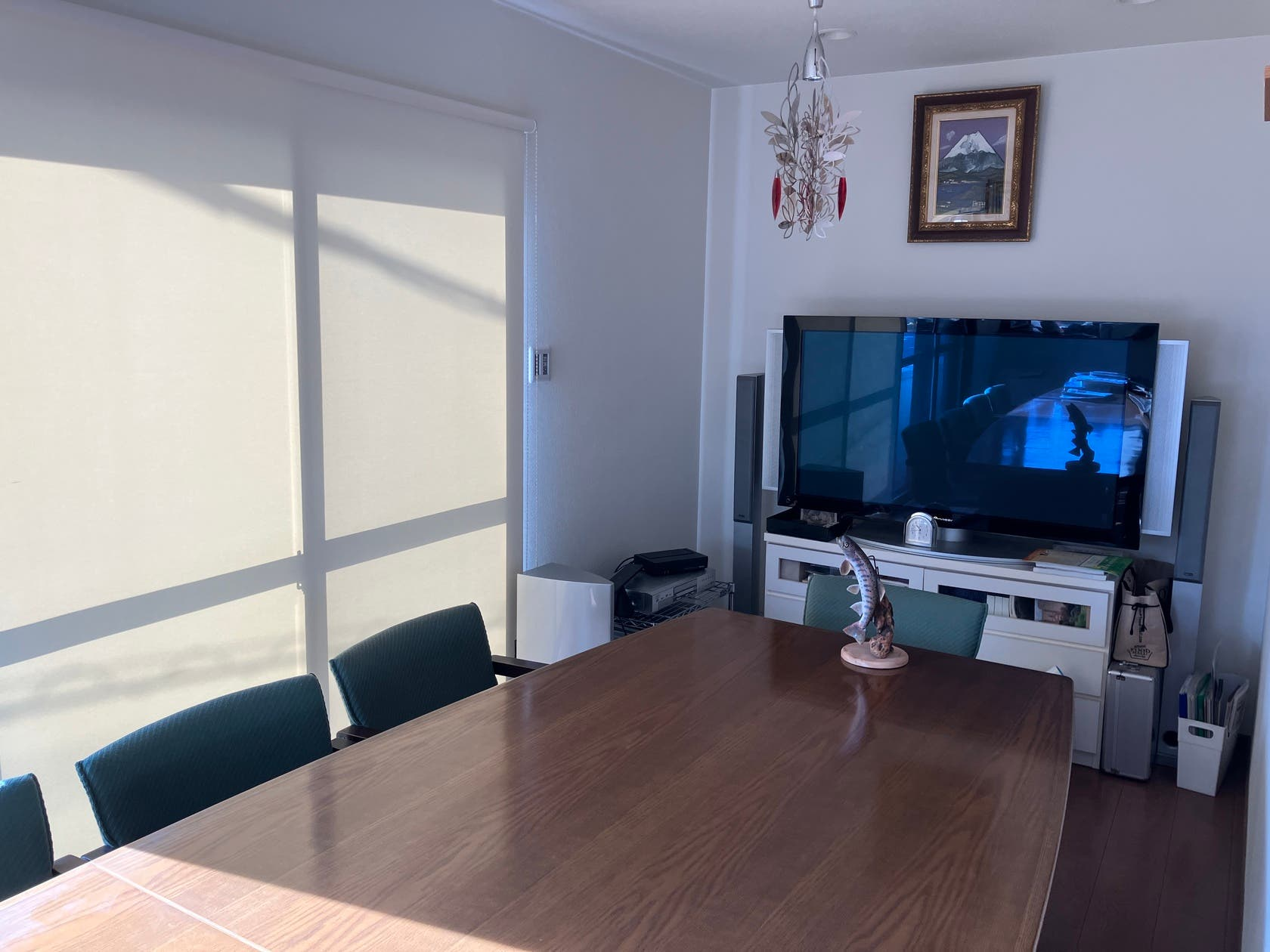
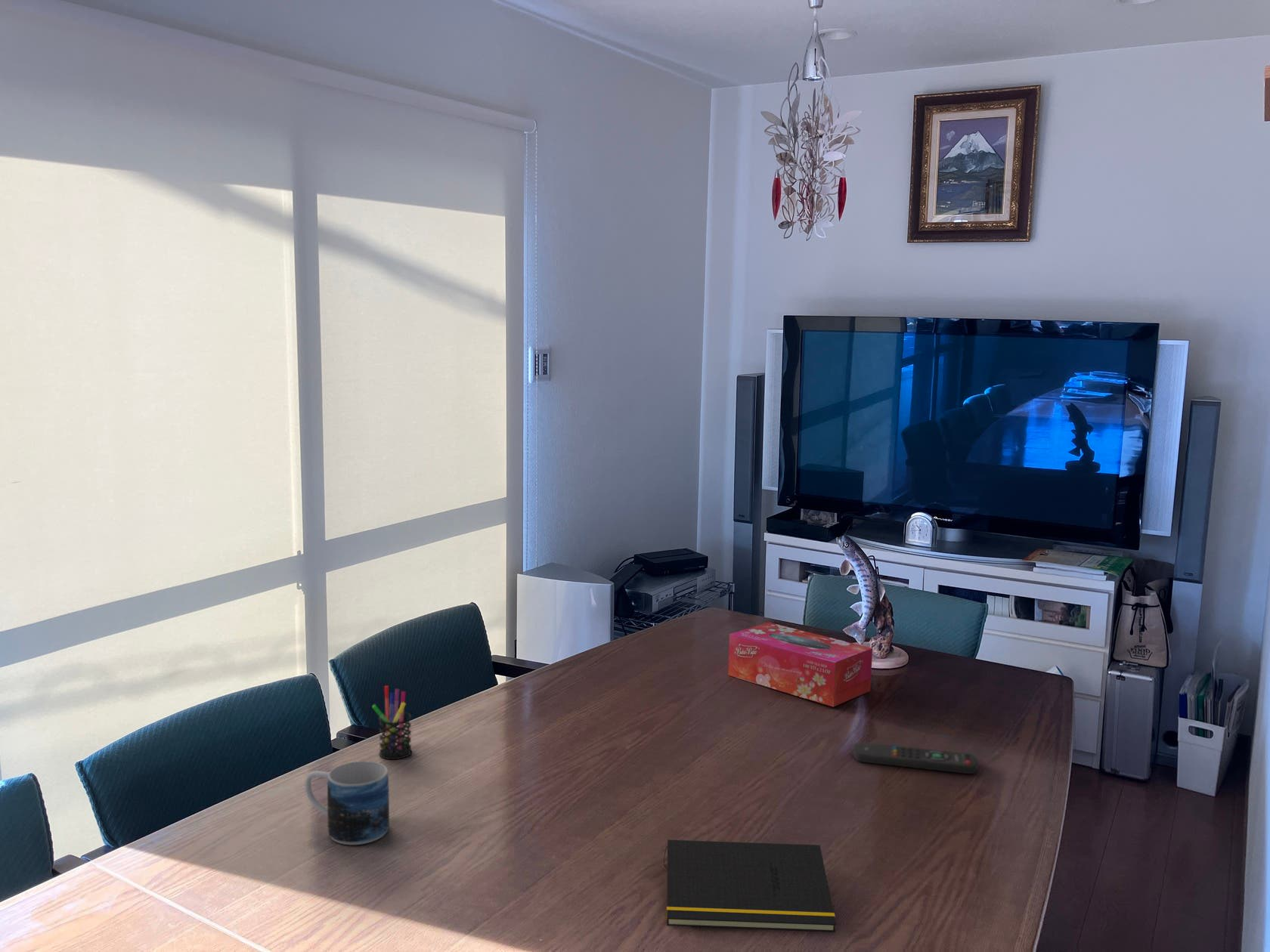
+ pen holder [371,685,413,760]
+ tissue box [727,622,873,707]
+ remote control [852,741,979,774]
+ notepad [663,839,837,933]
+ mug [304,760,390,845]
